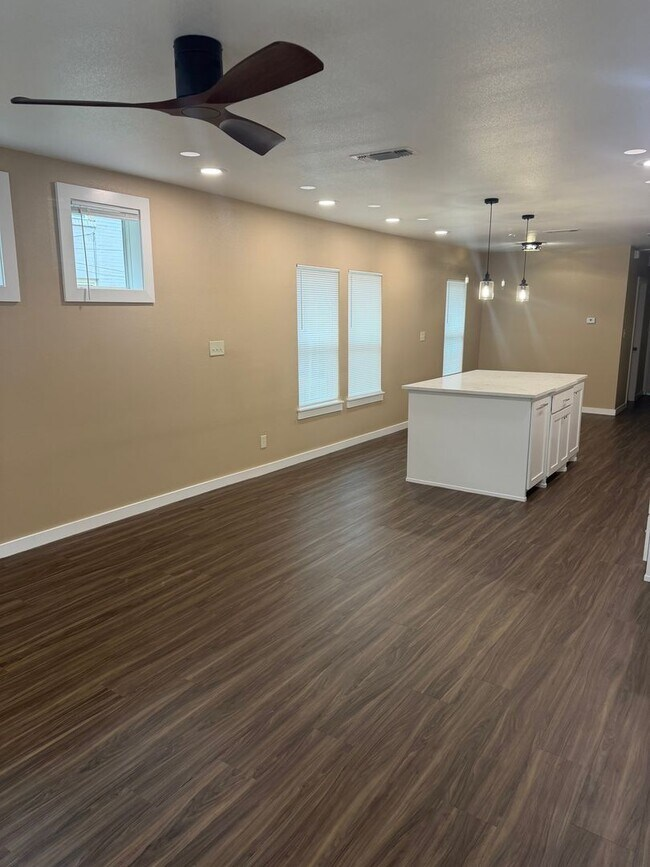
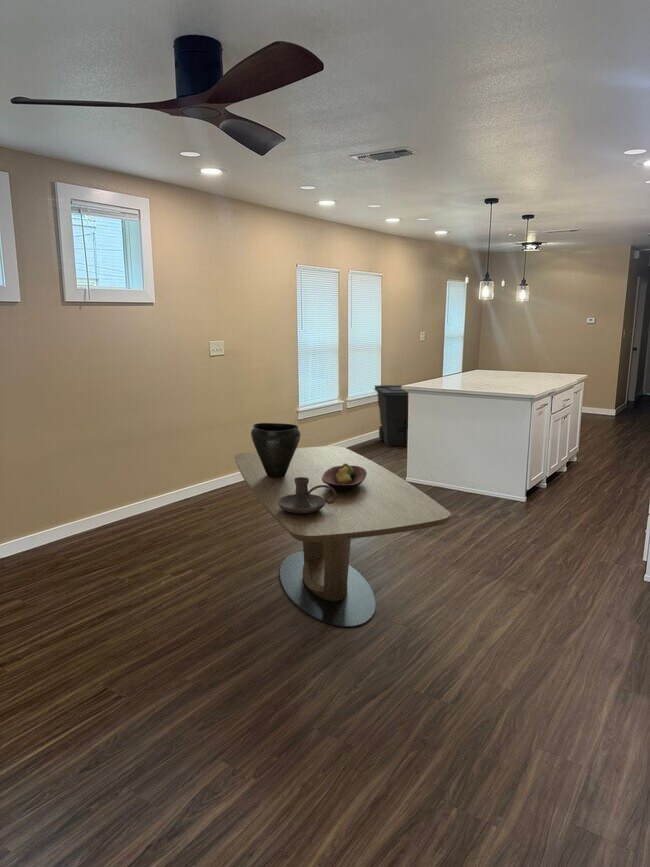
+ trash can [374,384,409,447]
+ candle holder [278,477,336,513]
+ dining table [234,445,452,628]
+ vase [250,422,301,478]
+ fruit bowl [322,463,367,492]
